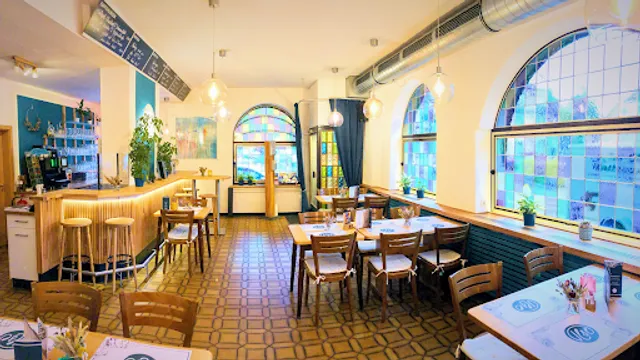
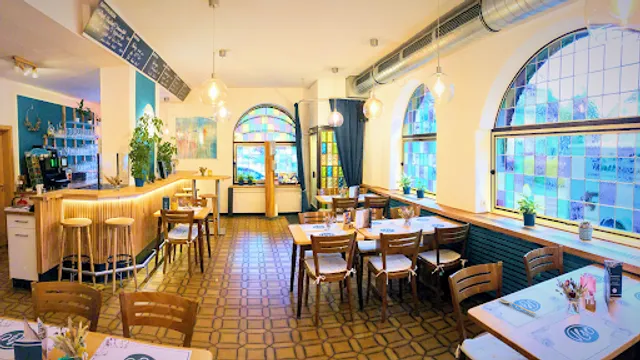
+ spoon [498,297,536,315]
